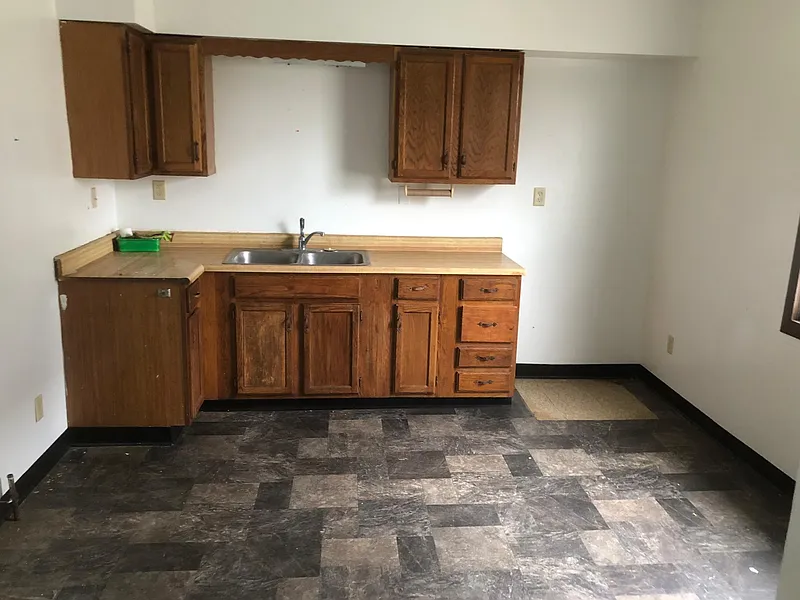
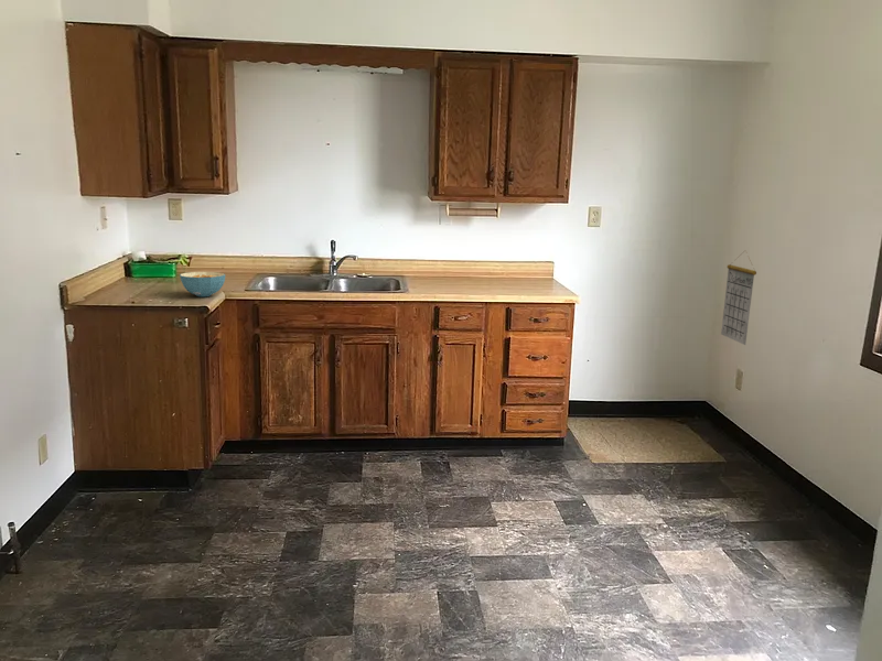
+ calendar [720,249,757,346]
+ cereal bowl [179,271,226,297]
